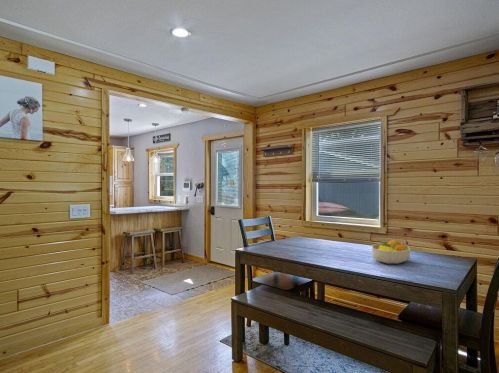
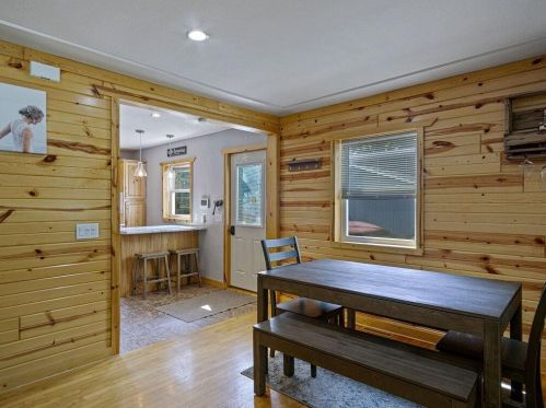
- fruit bowl [371,238,412,265]
